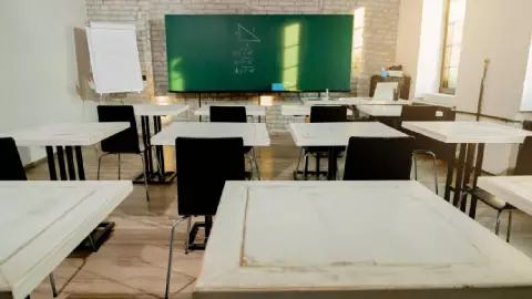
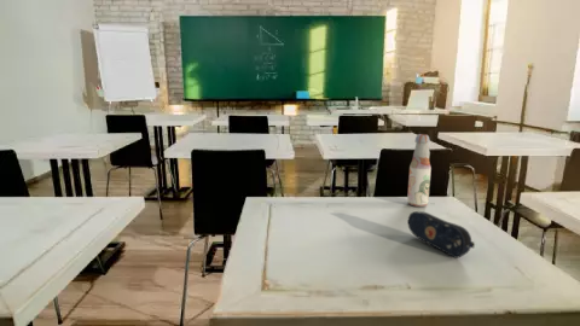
+ pencil case [407,210,476,260]
+ bottle [406,133,433,208]
